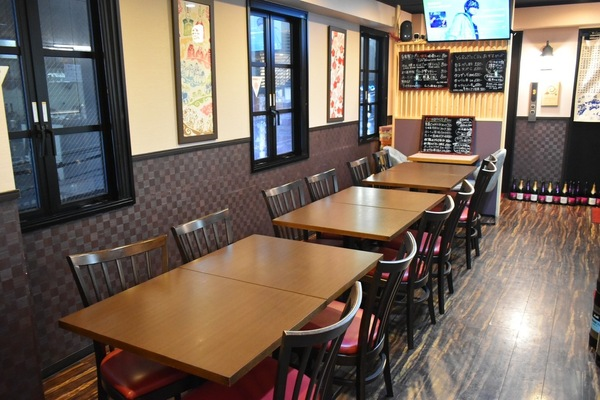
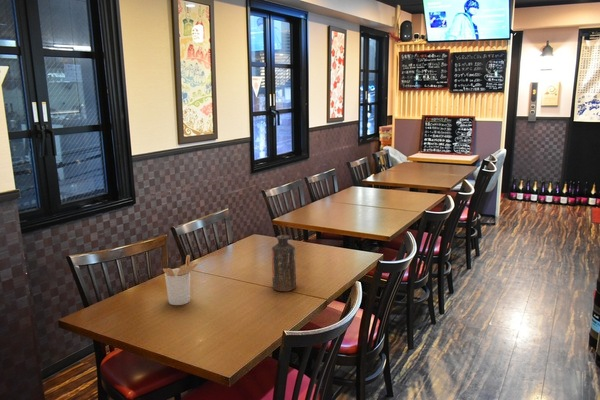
+ bottle [271,234,297,292]
+ utensil holder [162,254,199,306]
